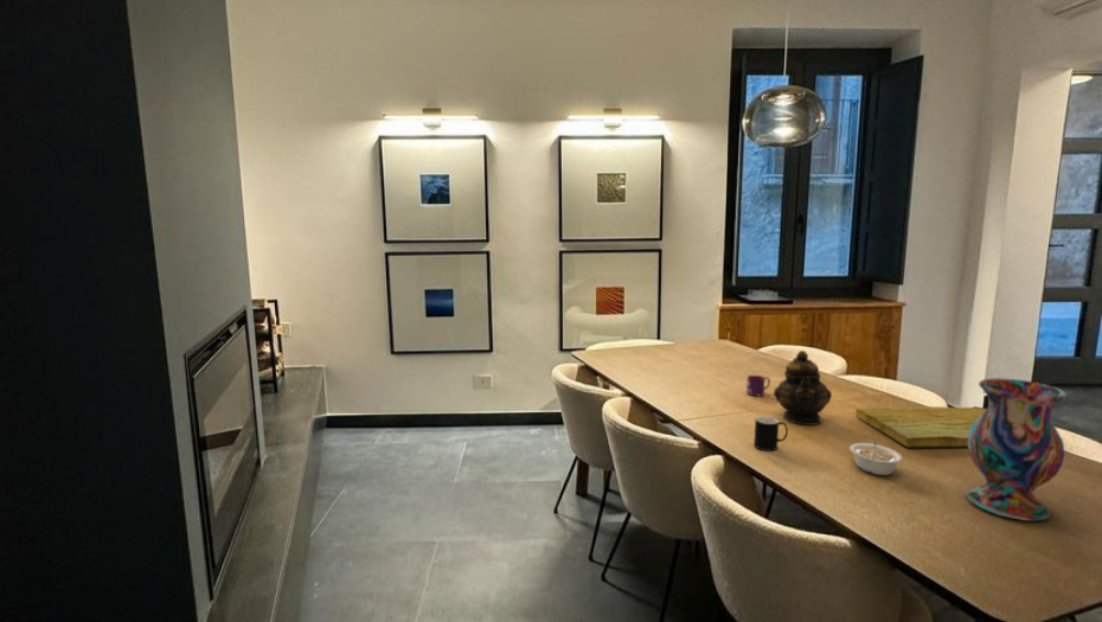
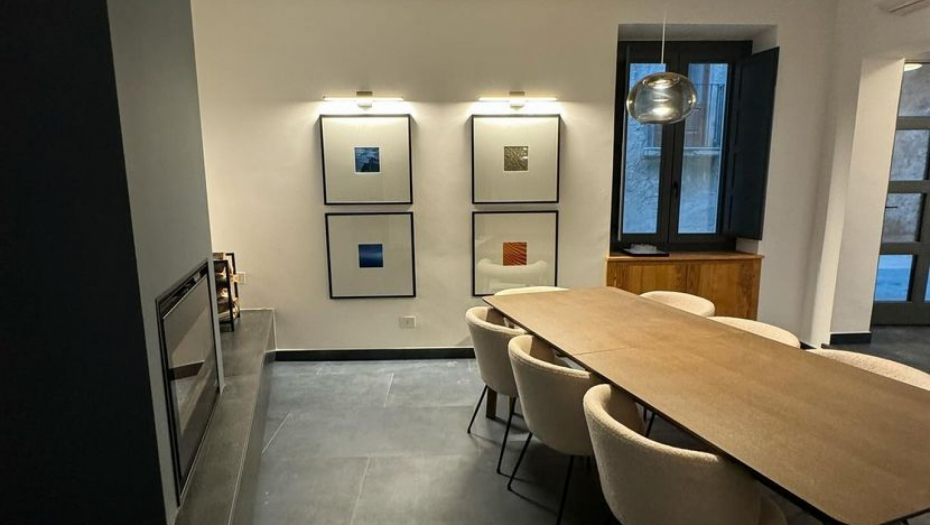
- cutting board [854,405,986,448]
- vase [965,377,1068,521]
- cup [752,416,789,451]
- teapot [773,350,833,427]
- mug [745,374,771,397]
- legume [848,436,903,476]
